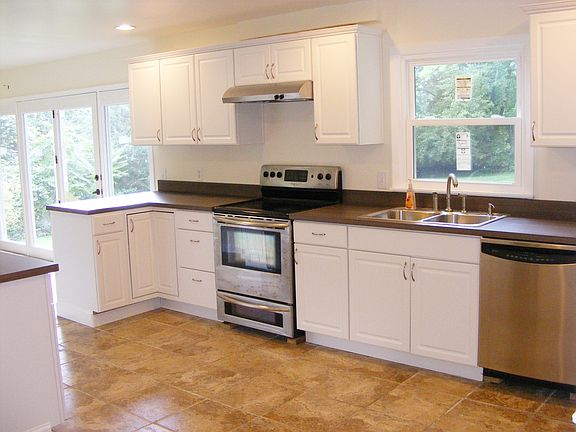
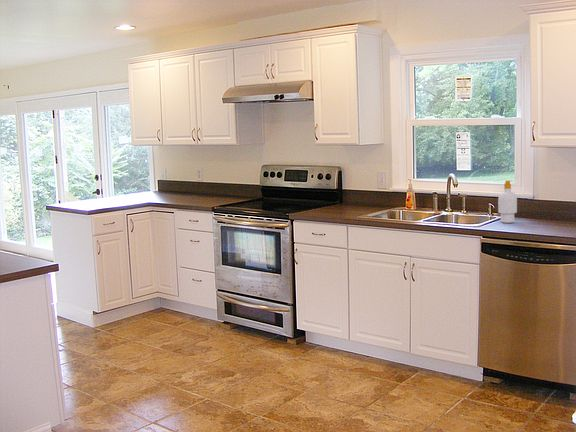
+ soap bottle [497,180,518,224]
